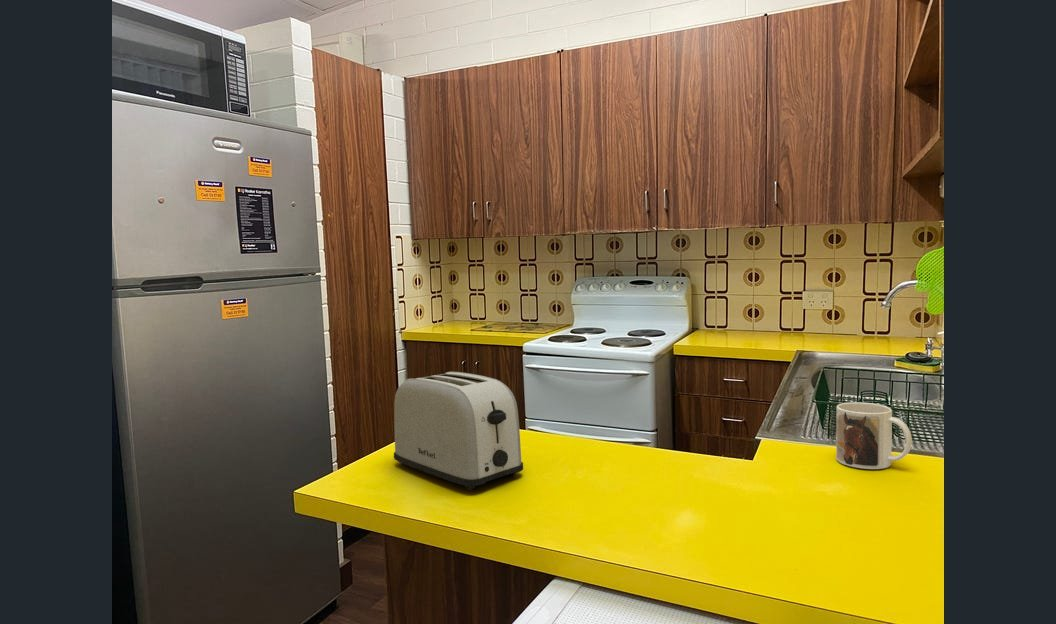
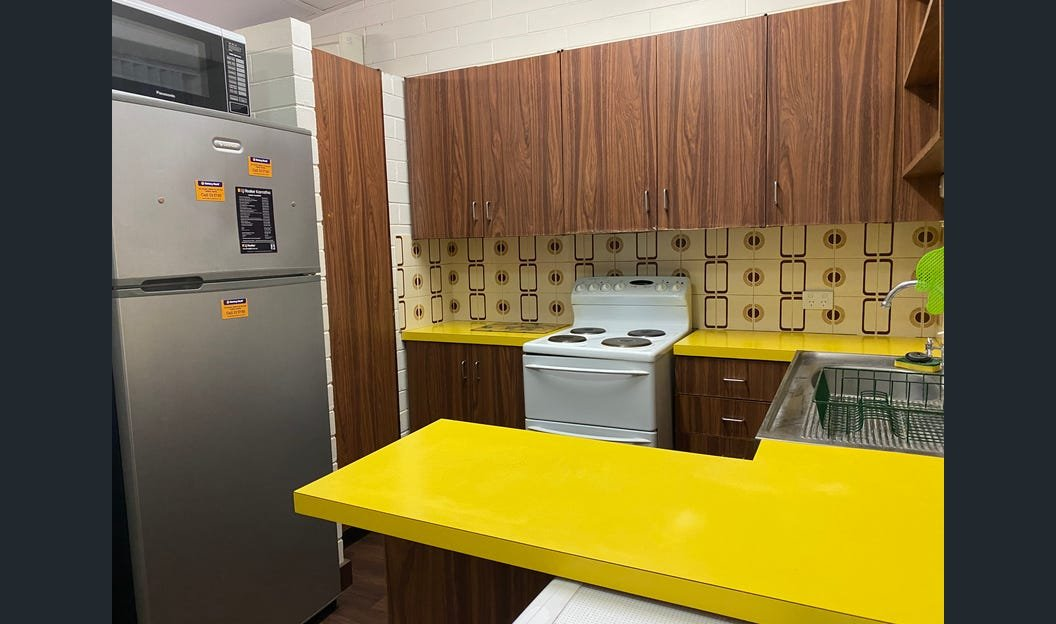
- mug [835,401,913,470]
- toaster [393,371,524,491]
